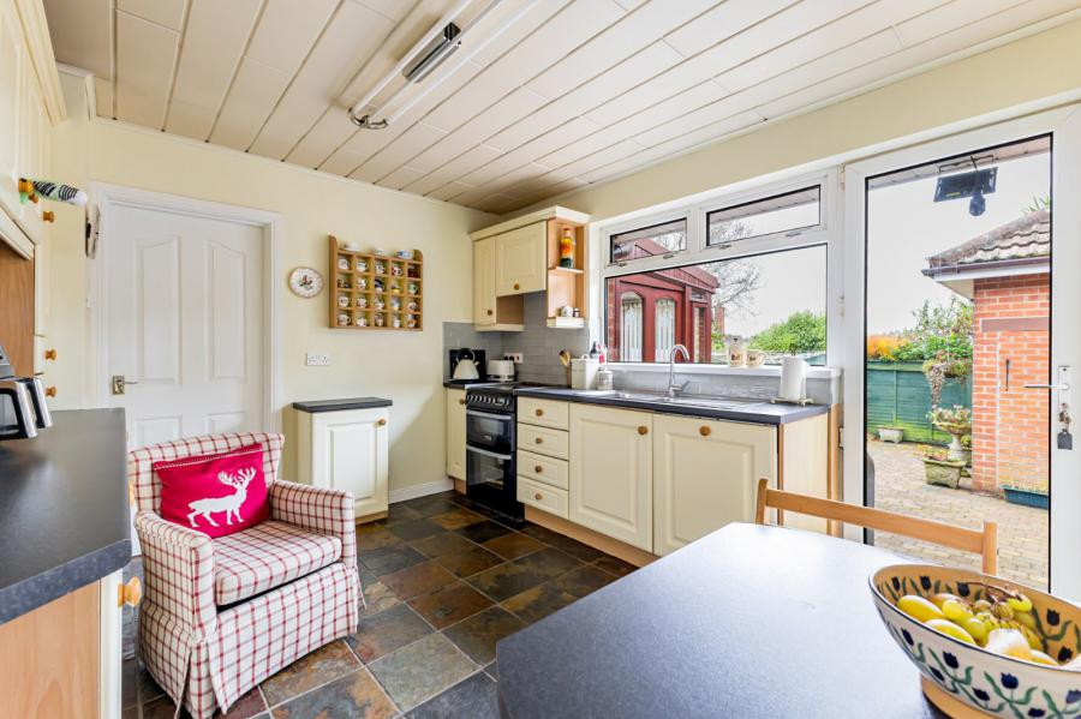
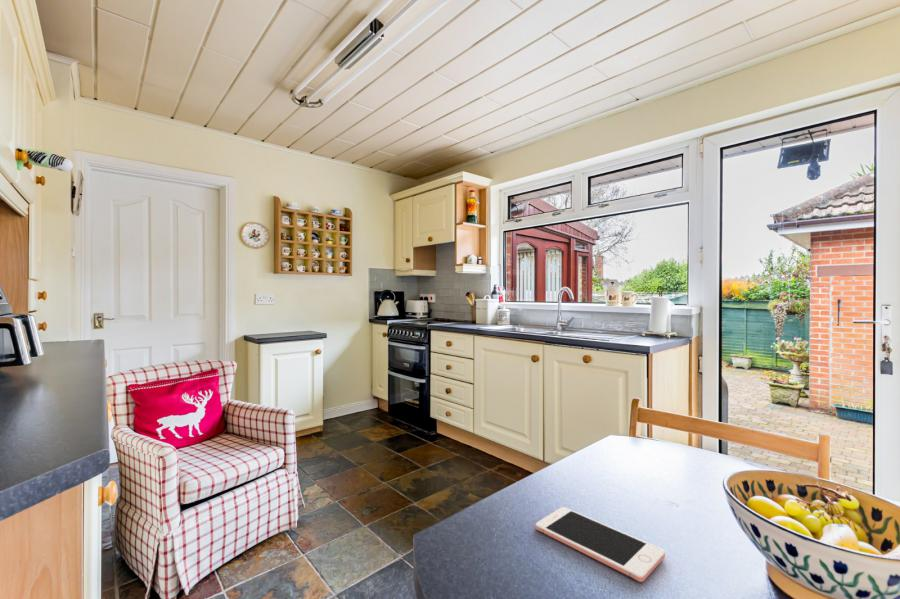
+ cell phone [535,506,666,583]
